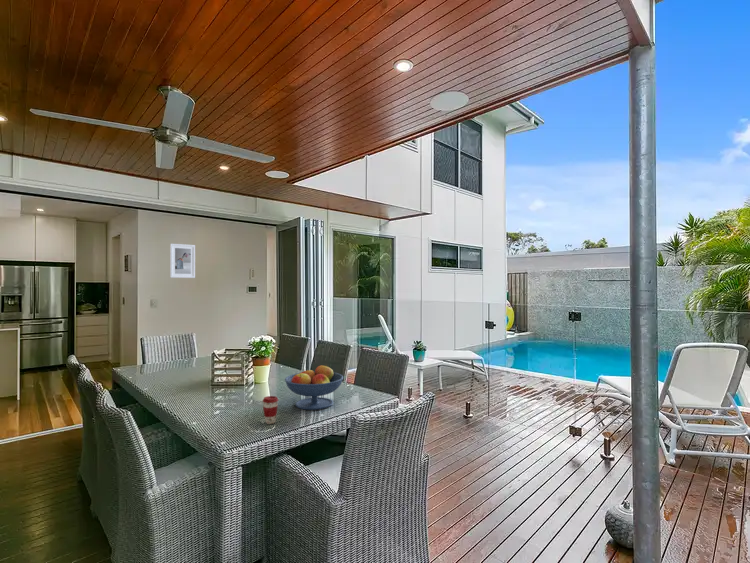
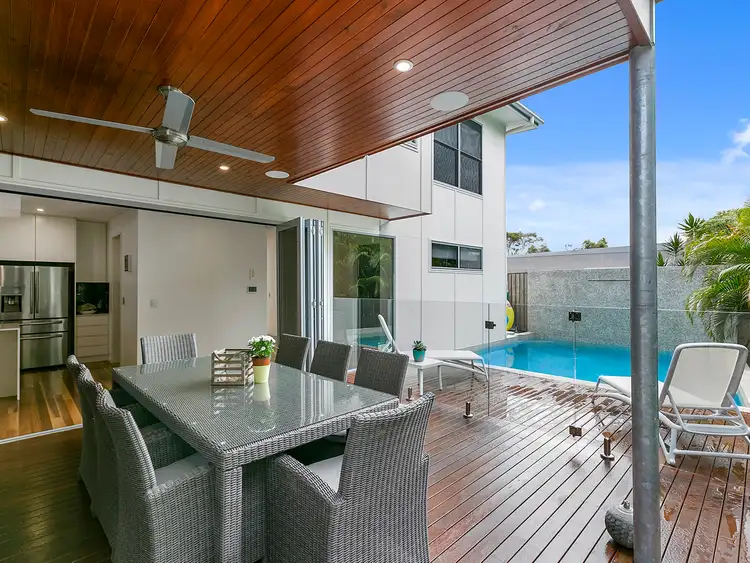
- fruit bowl [284,364,344,411]
- coffee cup [261,395,279,425]
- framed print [169,243,196,279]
